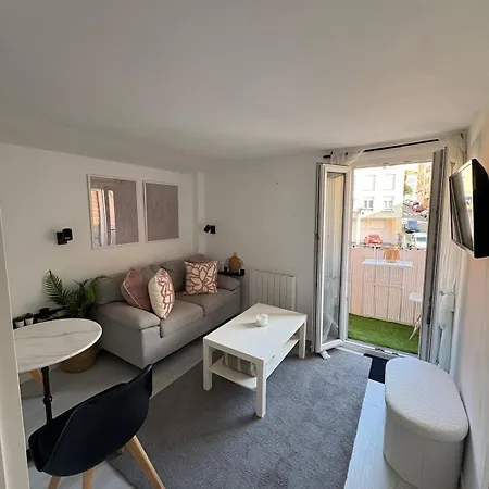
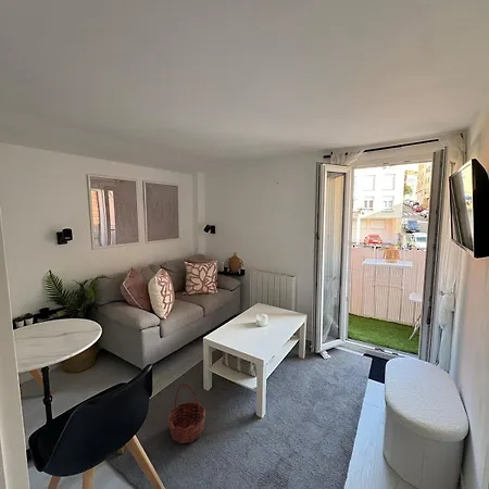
+ basket [166,383,206,444]
